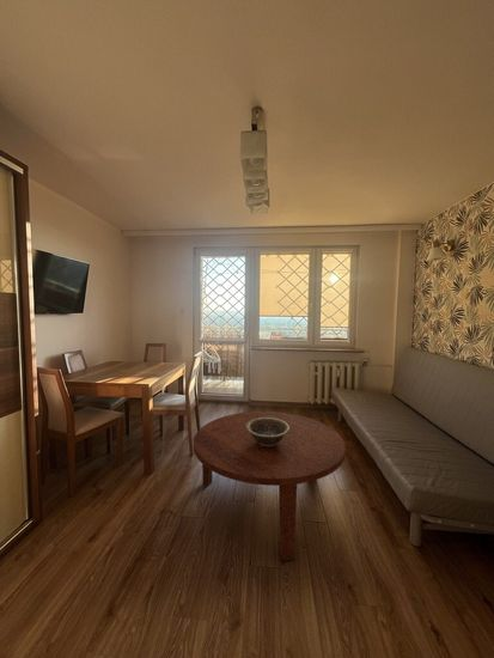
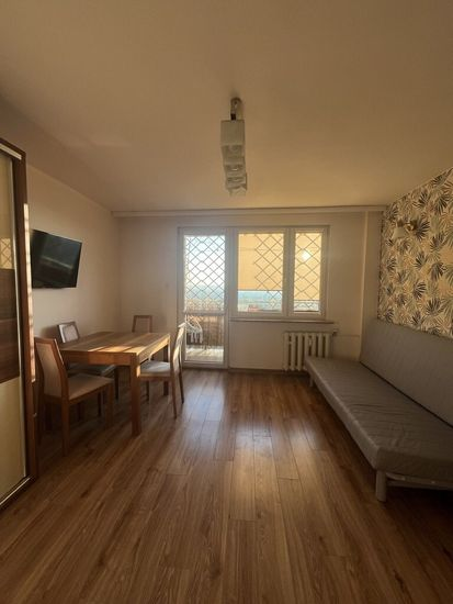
- coffee table [193,410,347,562]
- decorative bowl [246,418,289,446]
